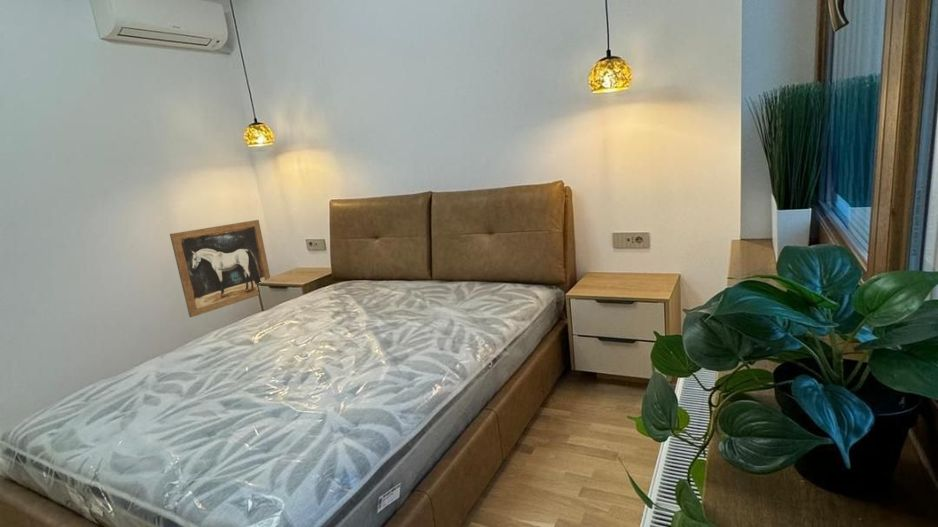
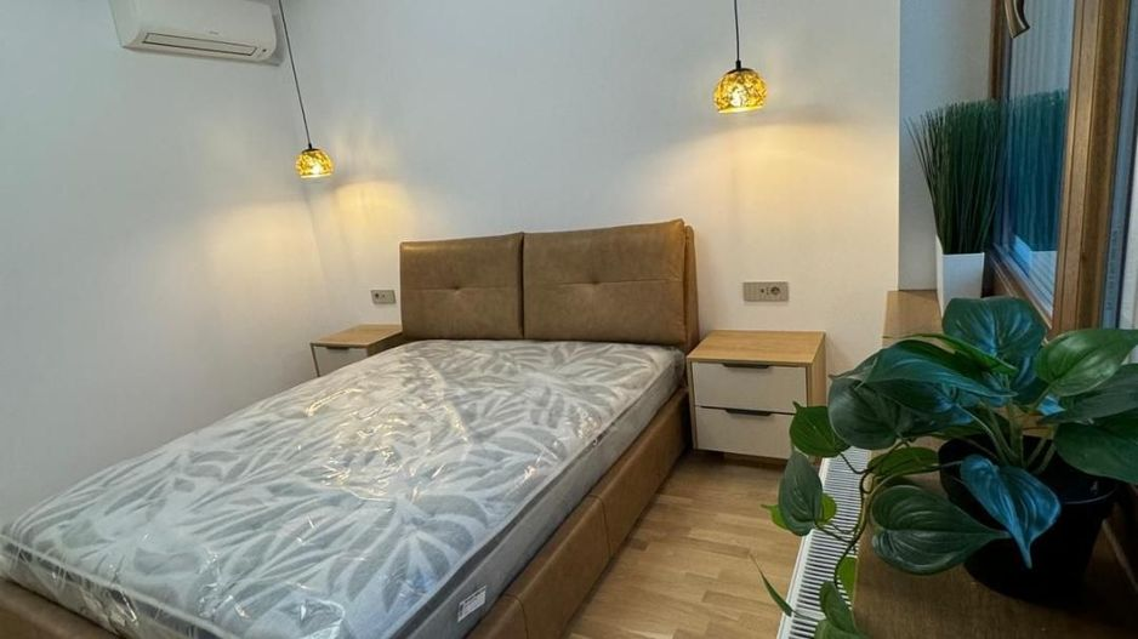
- wall art [169,219,271,318]
